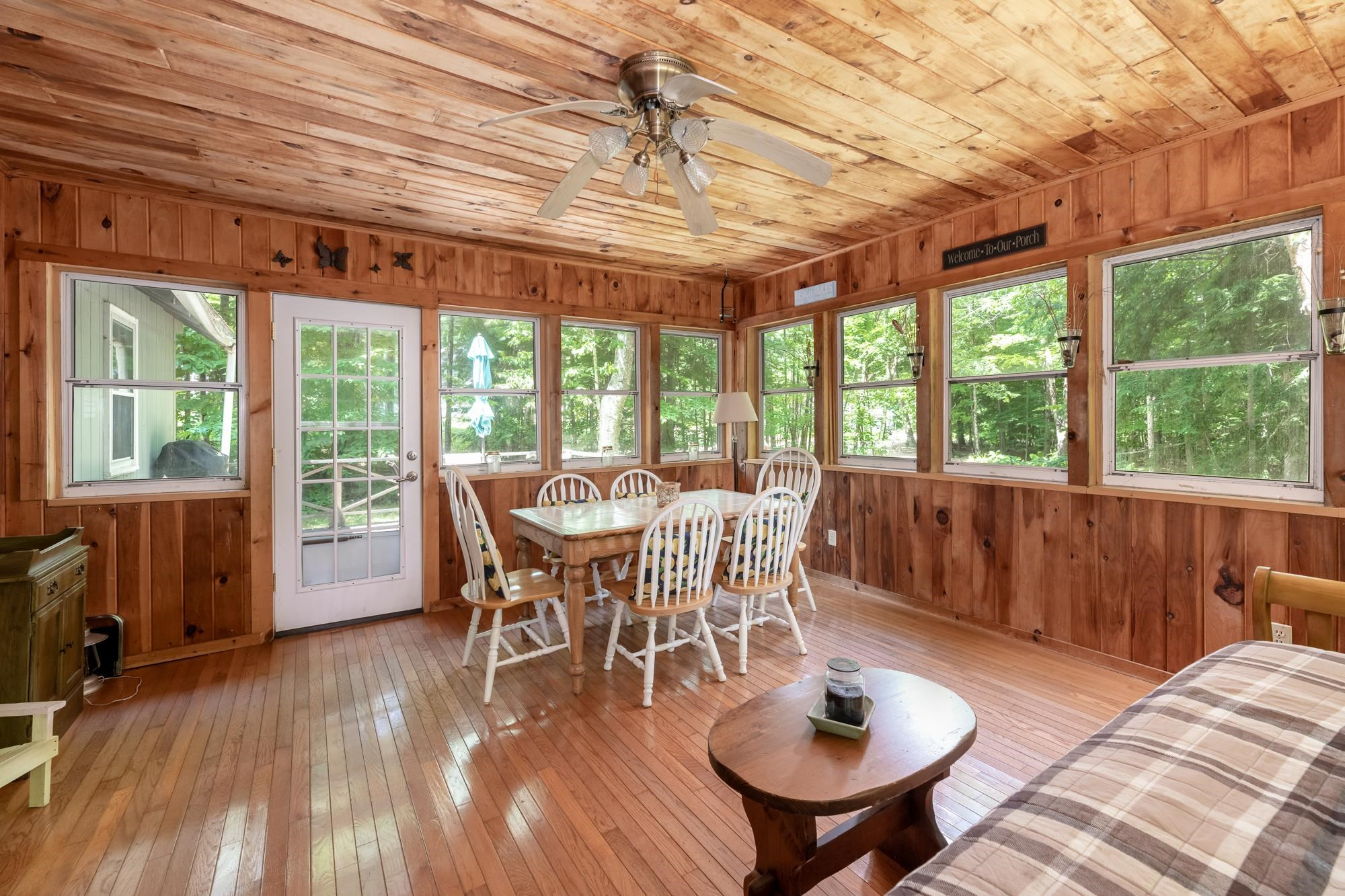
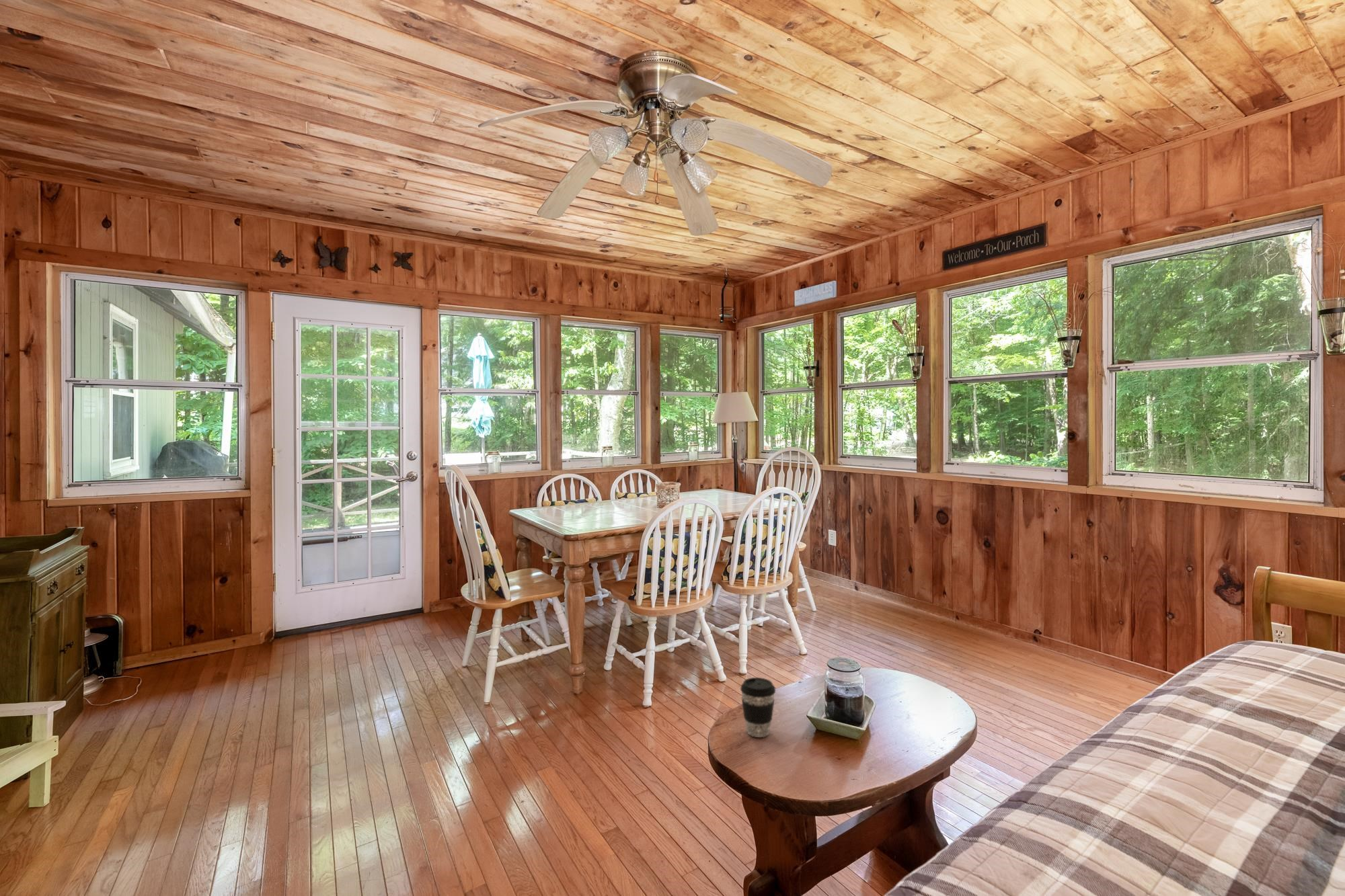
+ coffee cup [740,677,776,738]
